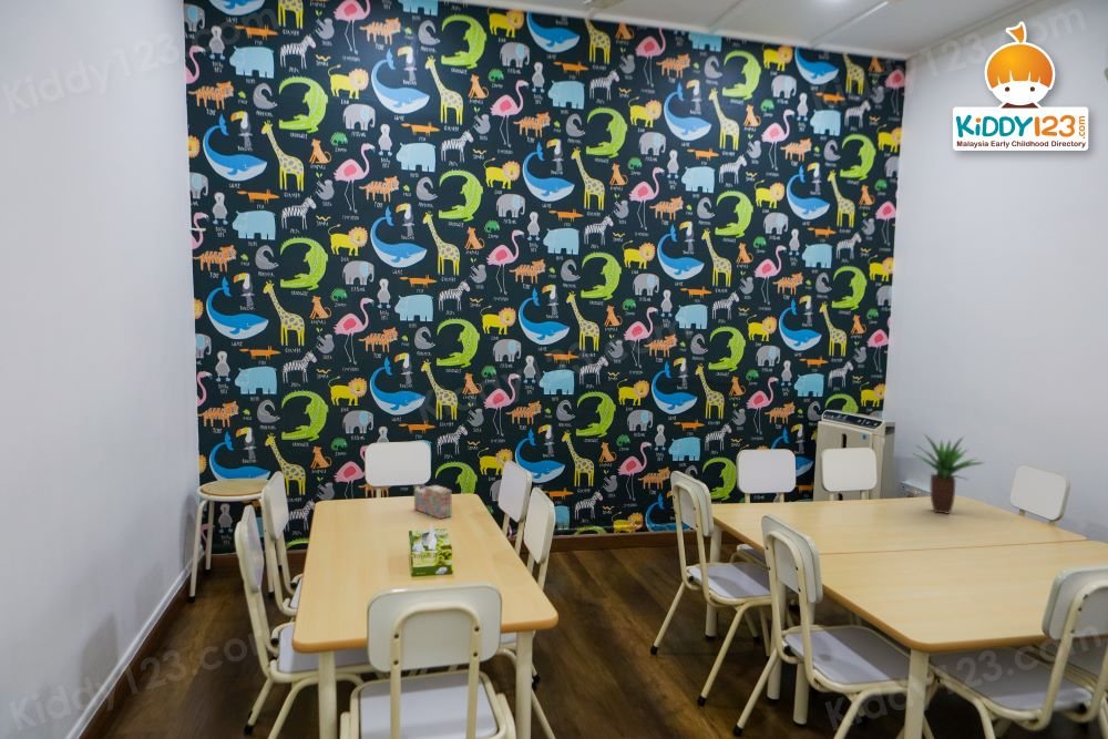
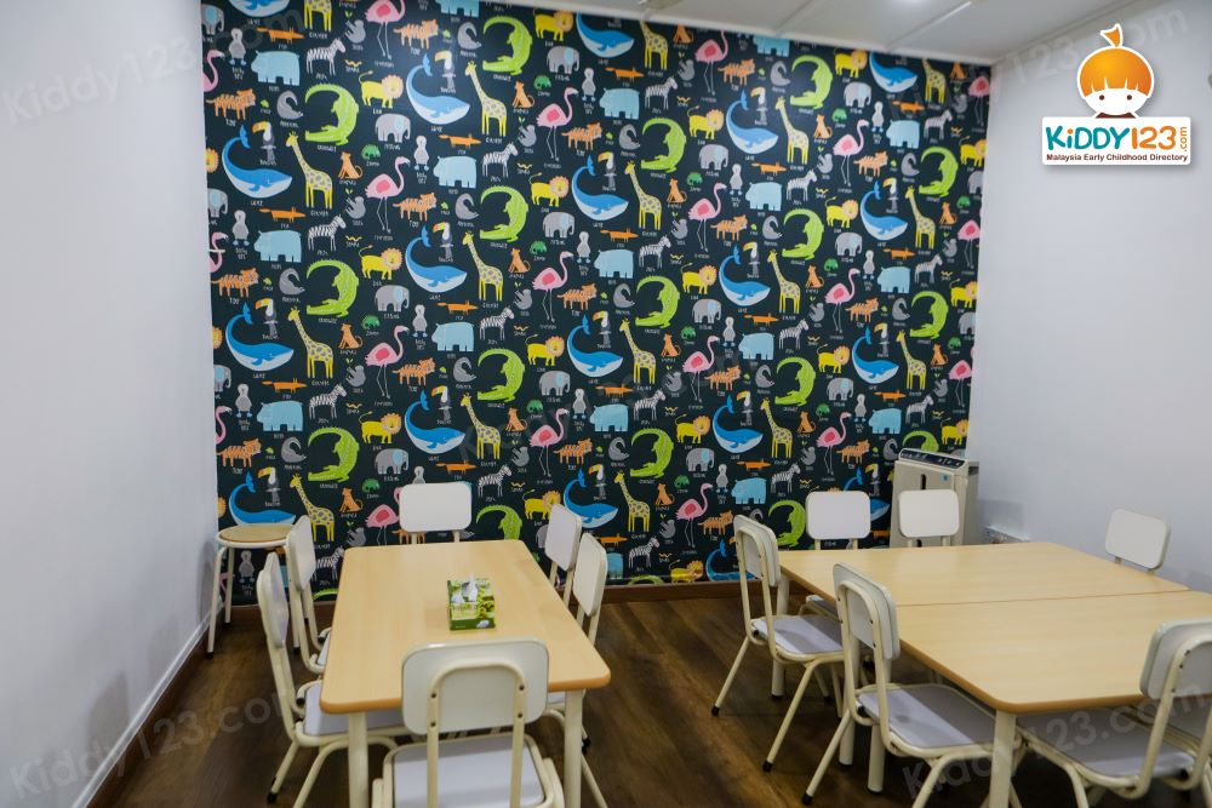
- stack of blocks [413,484,453,520]
- potted plant [911,432,985,515]
